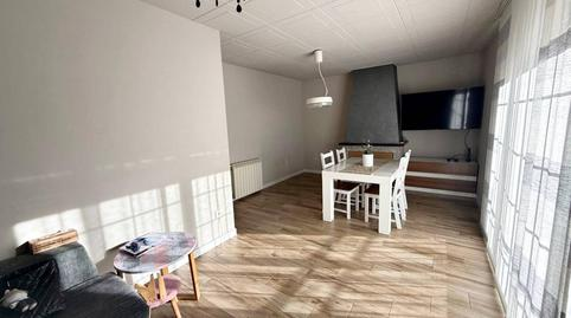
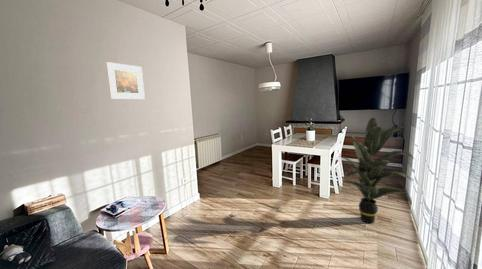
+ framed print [105,61,146,100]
+ indoor plant [339,117,415,224]
